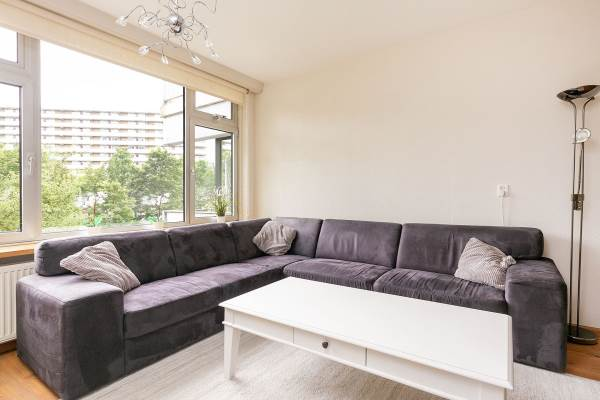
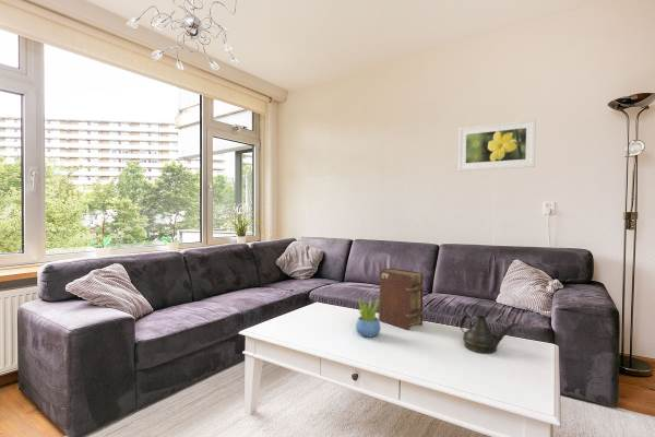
+ teapot [458,314,519,354]
+ book [378,268,424,331]
+ succulent plant [355,296,382,338]
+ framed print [457,118,537,172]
